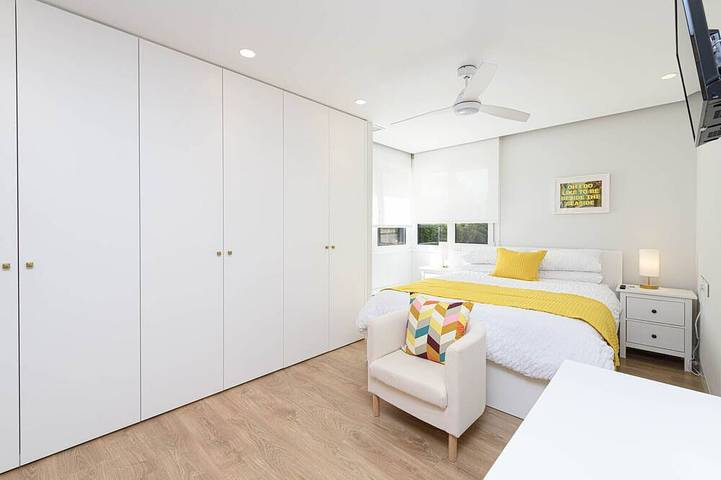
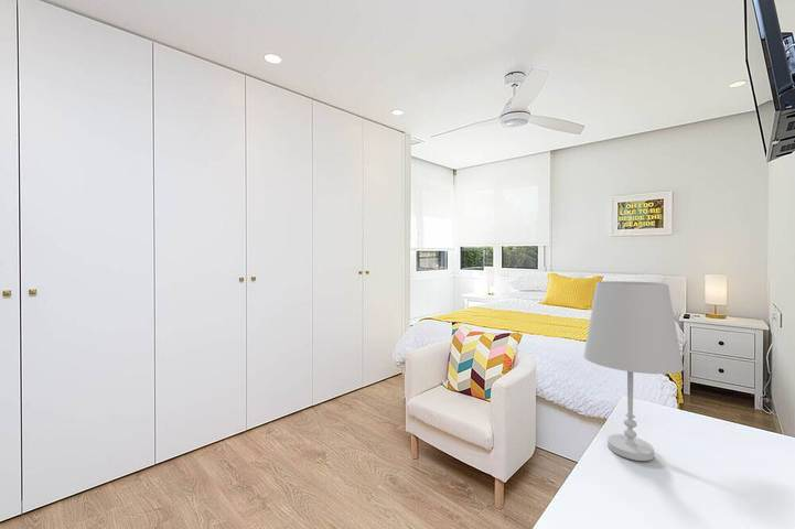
+ table lamp [582,280,685,462]
